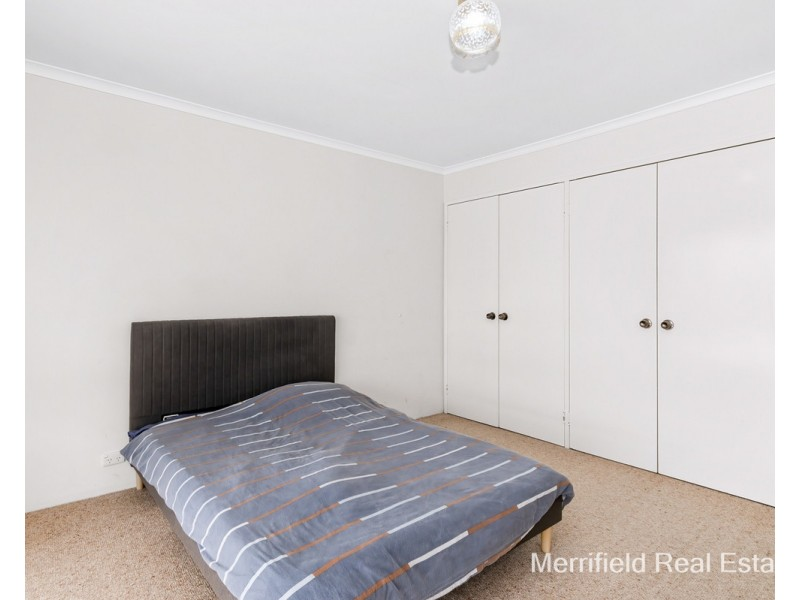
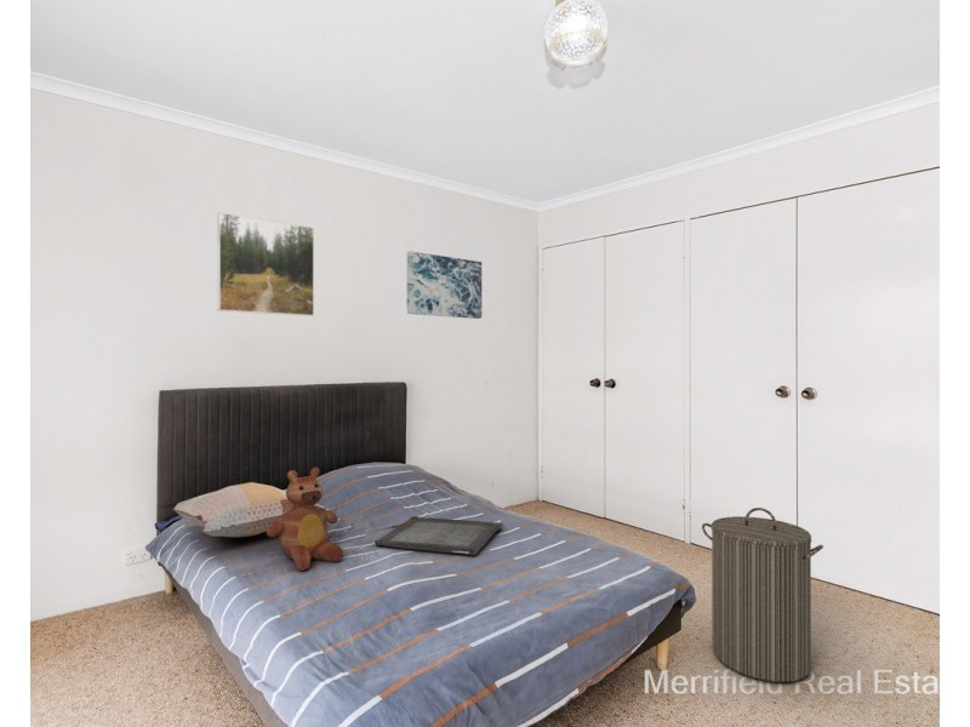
+ wall art [405,250,483,320]
+ serving tray [373,515,504,556]
+ decorative pillow [171,481,326,538]
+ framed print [216,211,315,317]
+ teddy bear [266,466,344,572]
+ laundry hamper [701,506,824,683]
